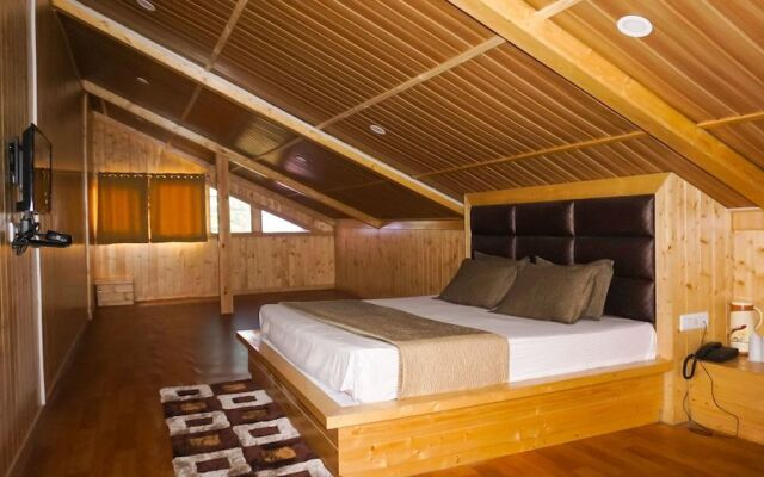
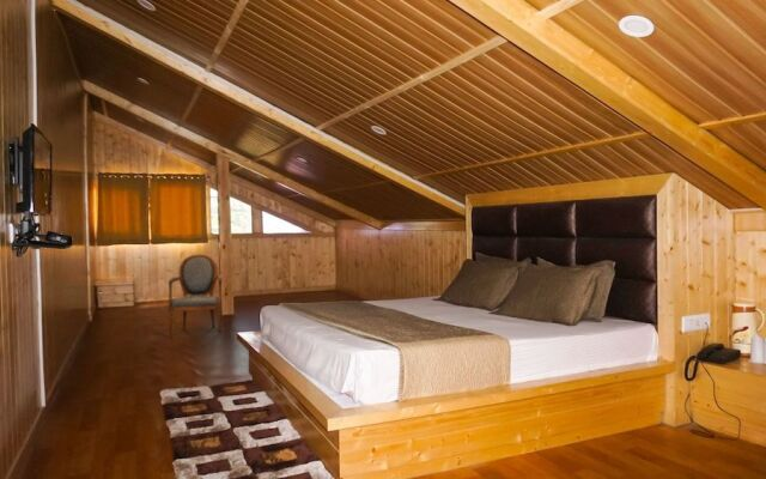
+ armchair [166,254,224,336]
